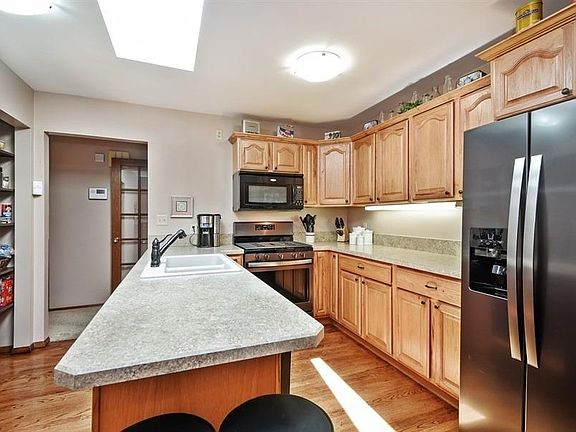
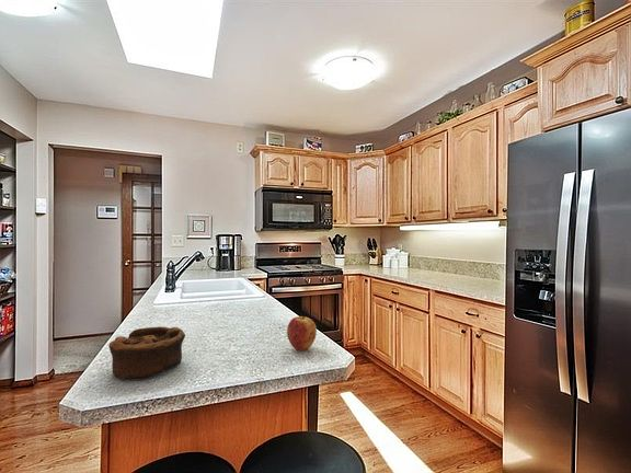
+ apple [286,315,318,351]
+ bowl [107,325,186,381]
